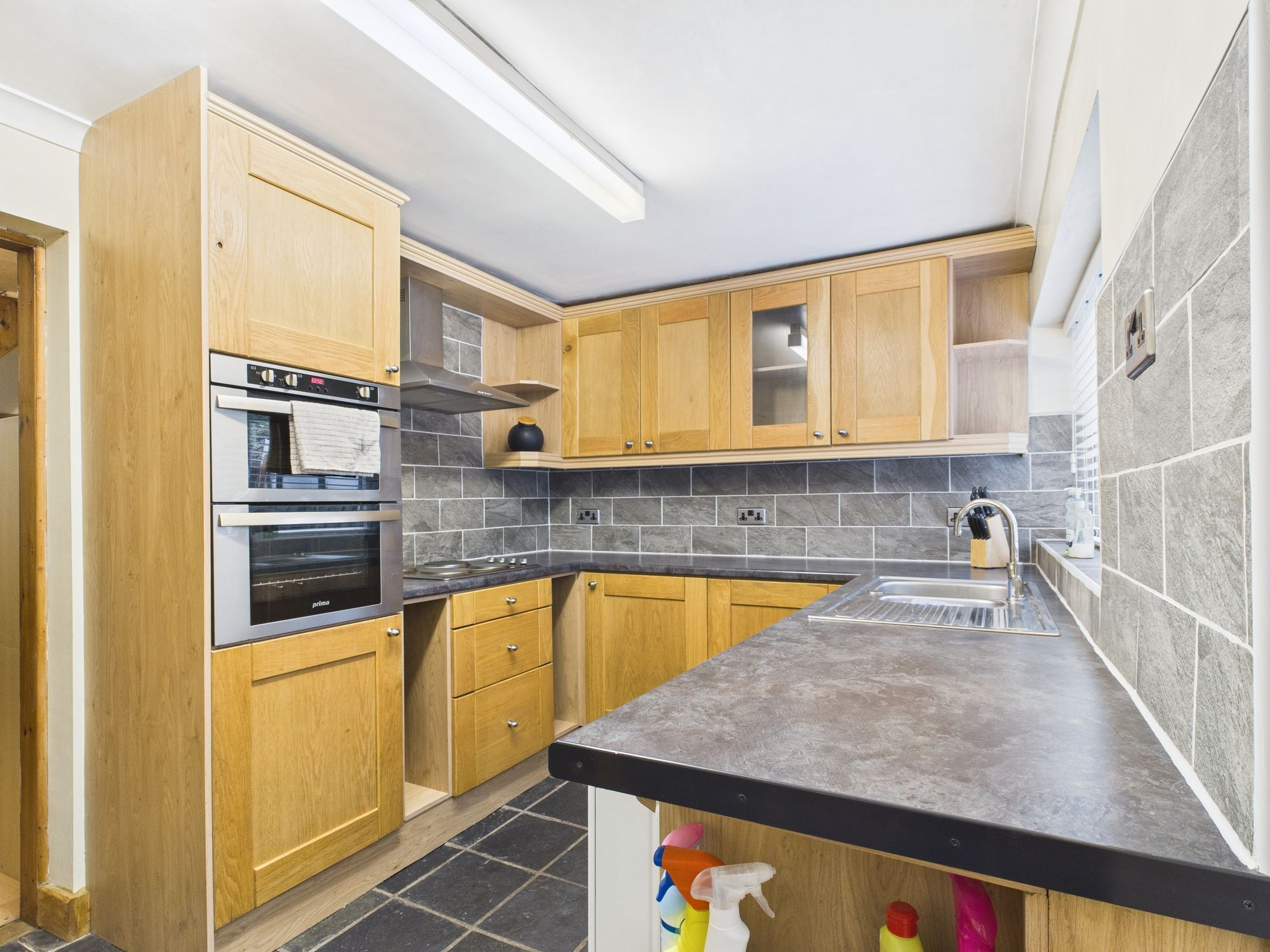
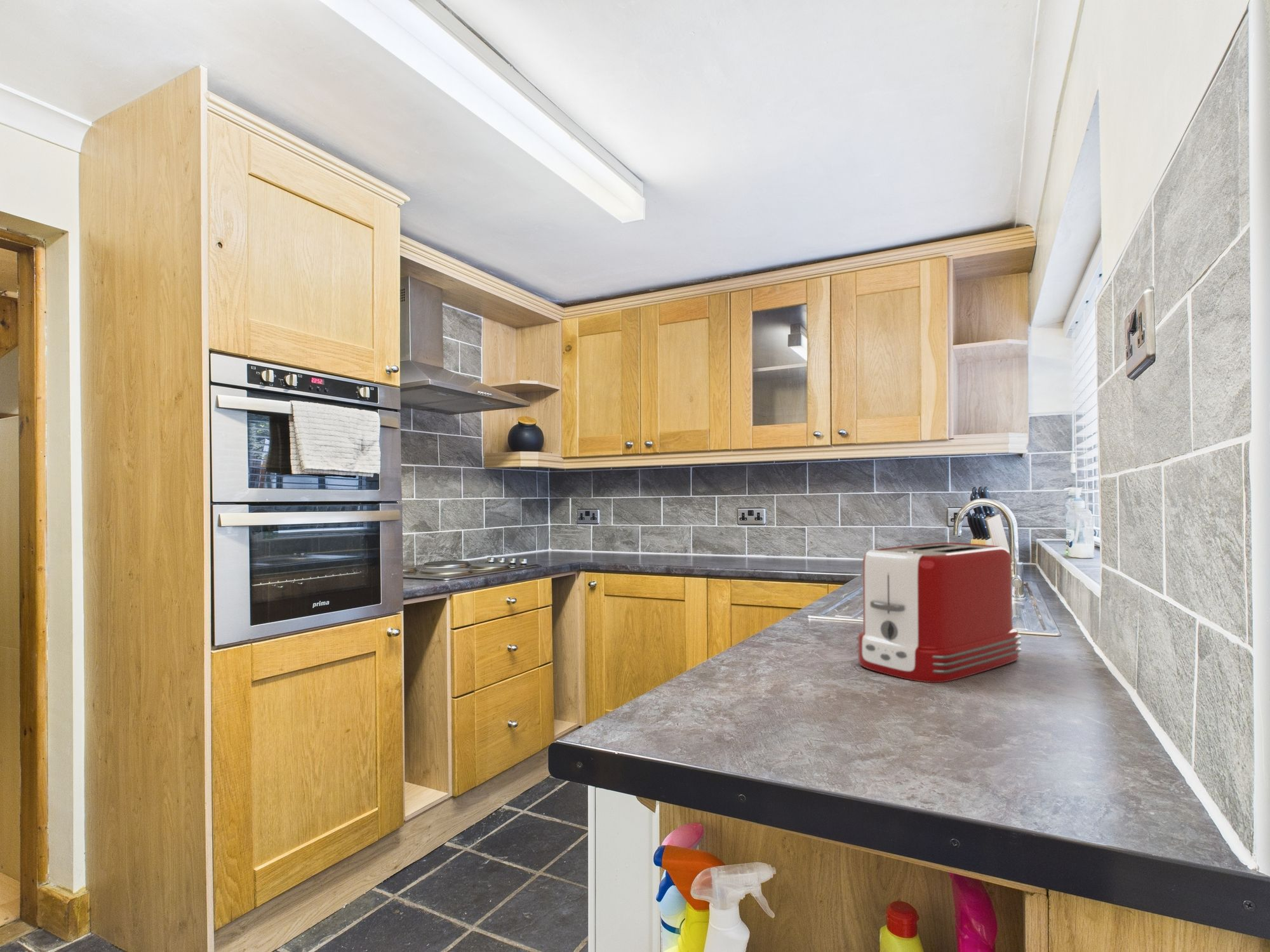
+ toaster [855,542,1022,683]
